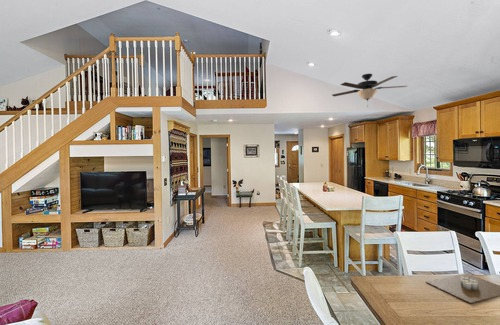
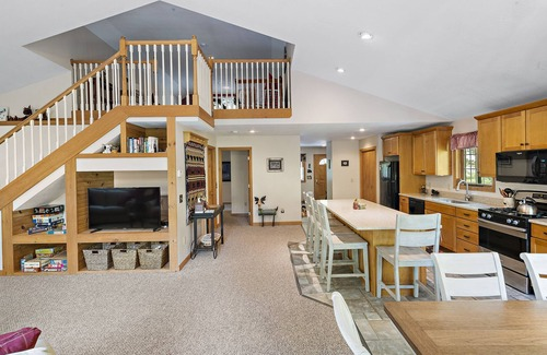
- candle [425,272,500,305]
- ceiling fan [331,73,408,108]
